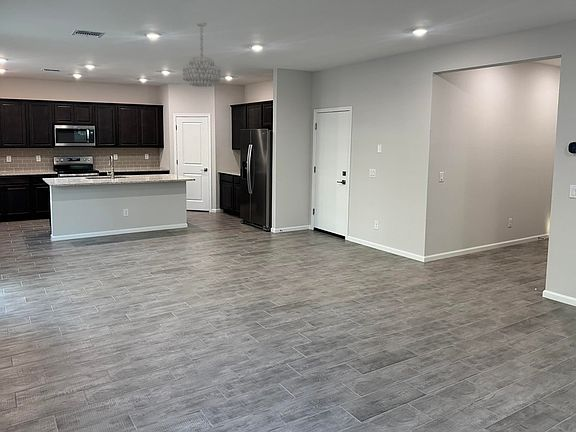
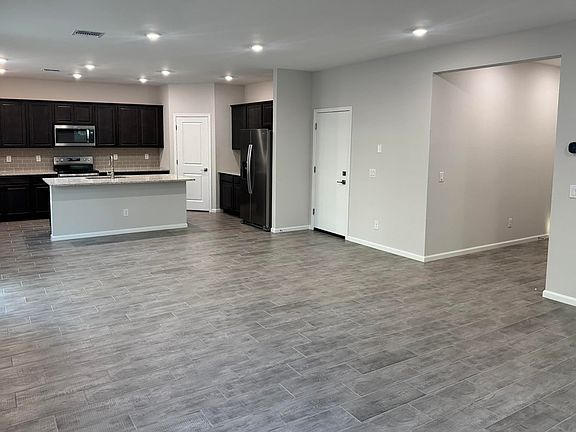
- chandelier [182,21,222,88]
